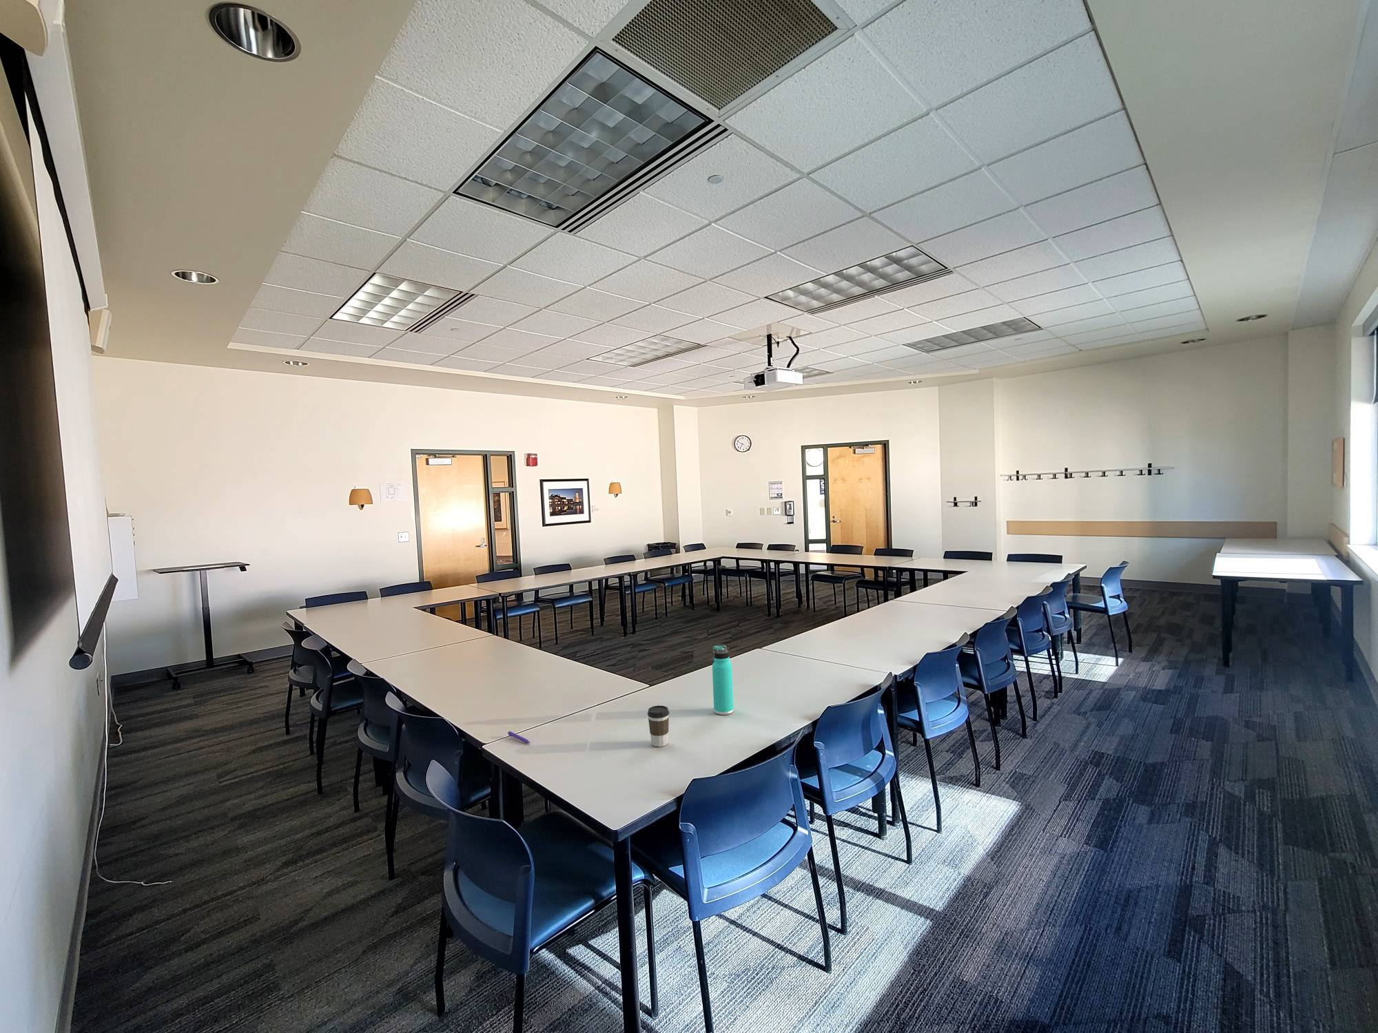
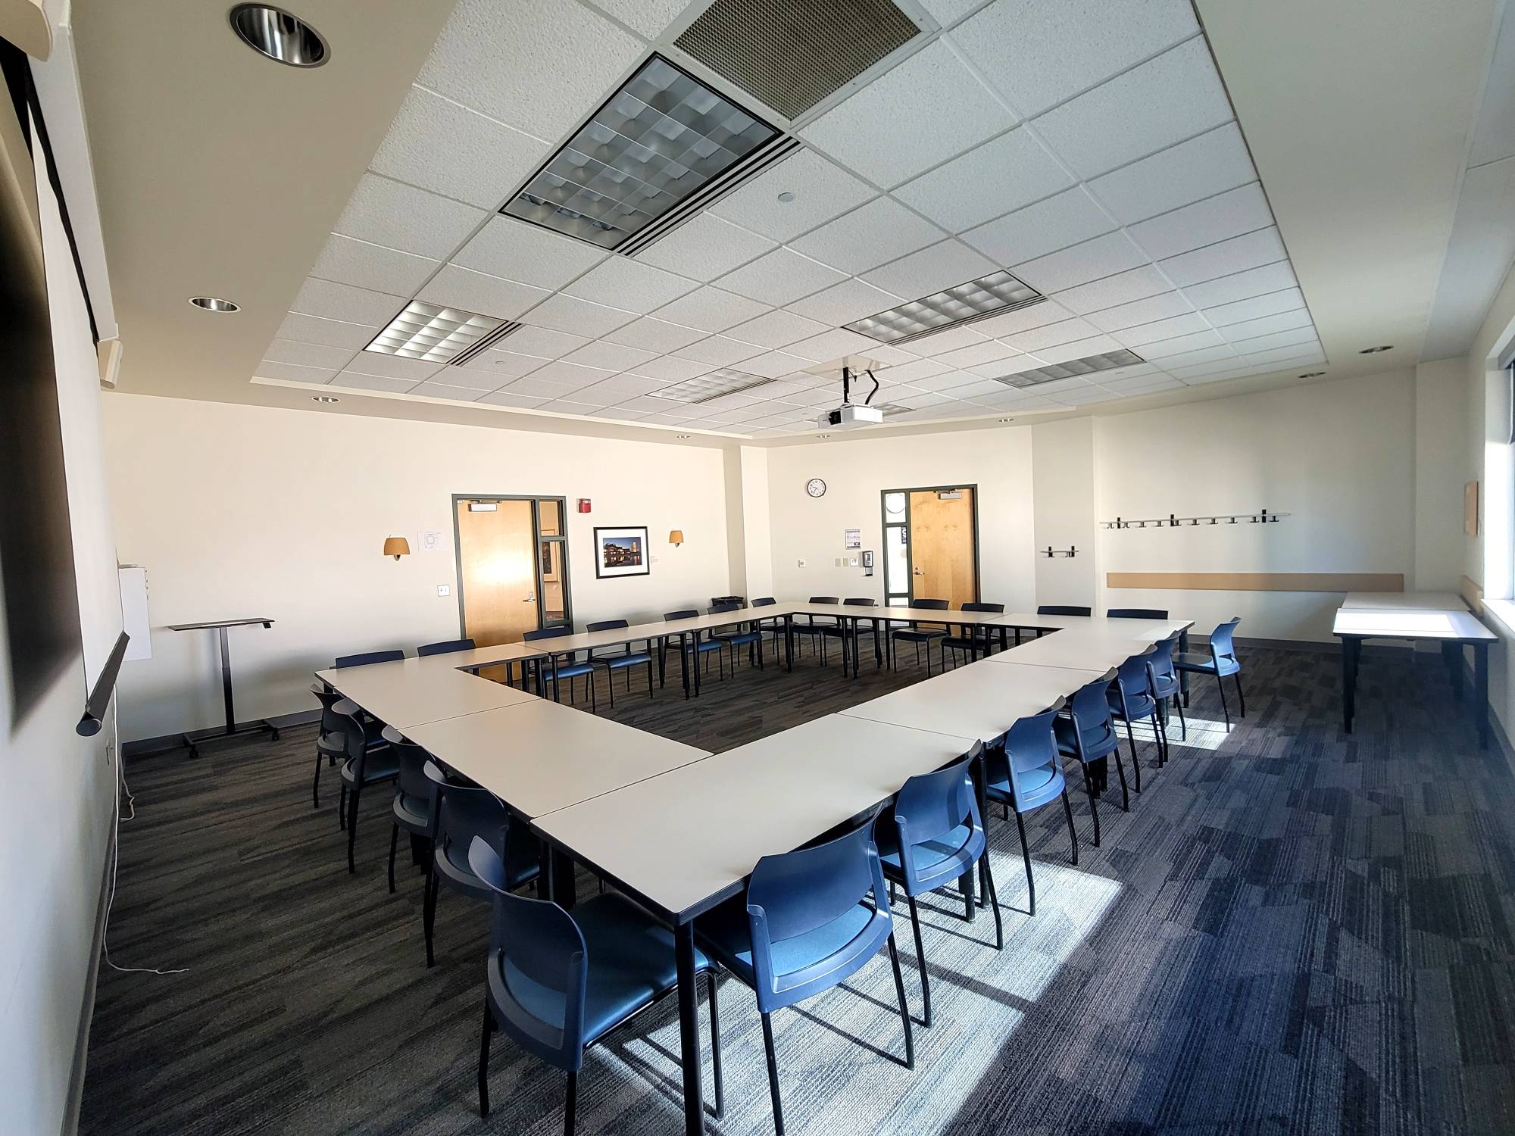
- coffee cup [647,704,669,748]
- thermos bottle [712,645,735,715]
- pen [507,730,532,743]
